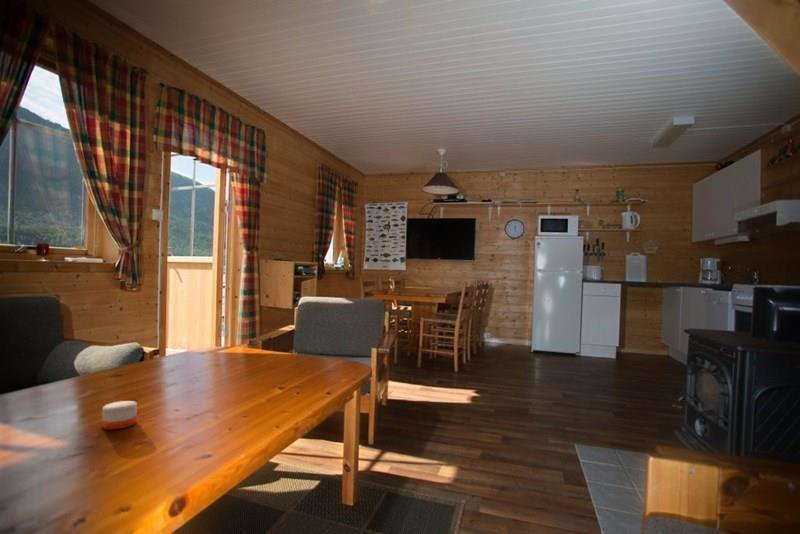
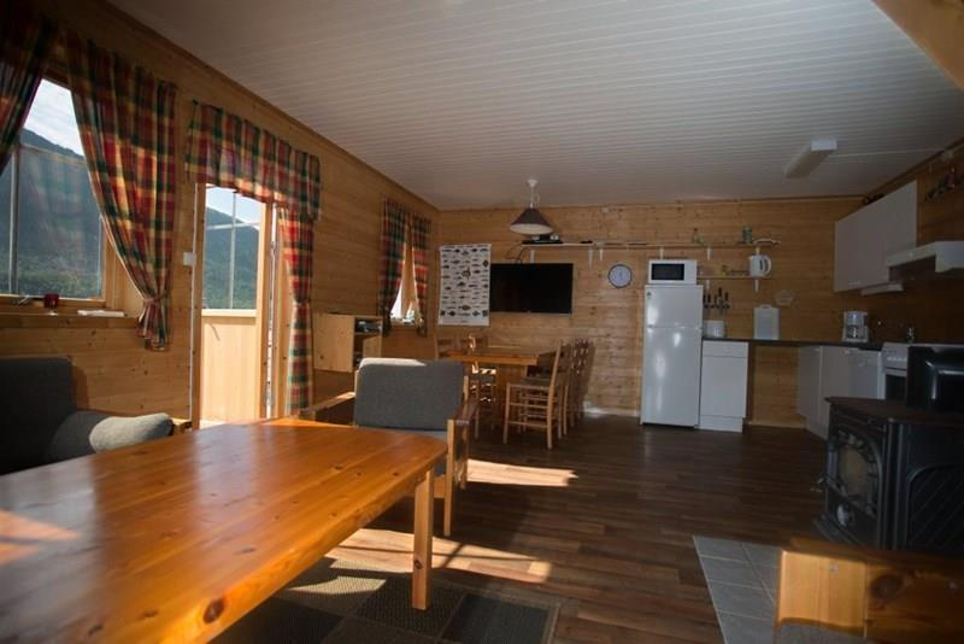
- candle [101,390,138,431]
